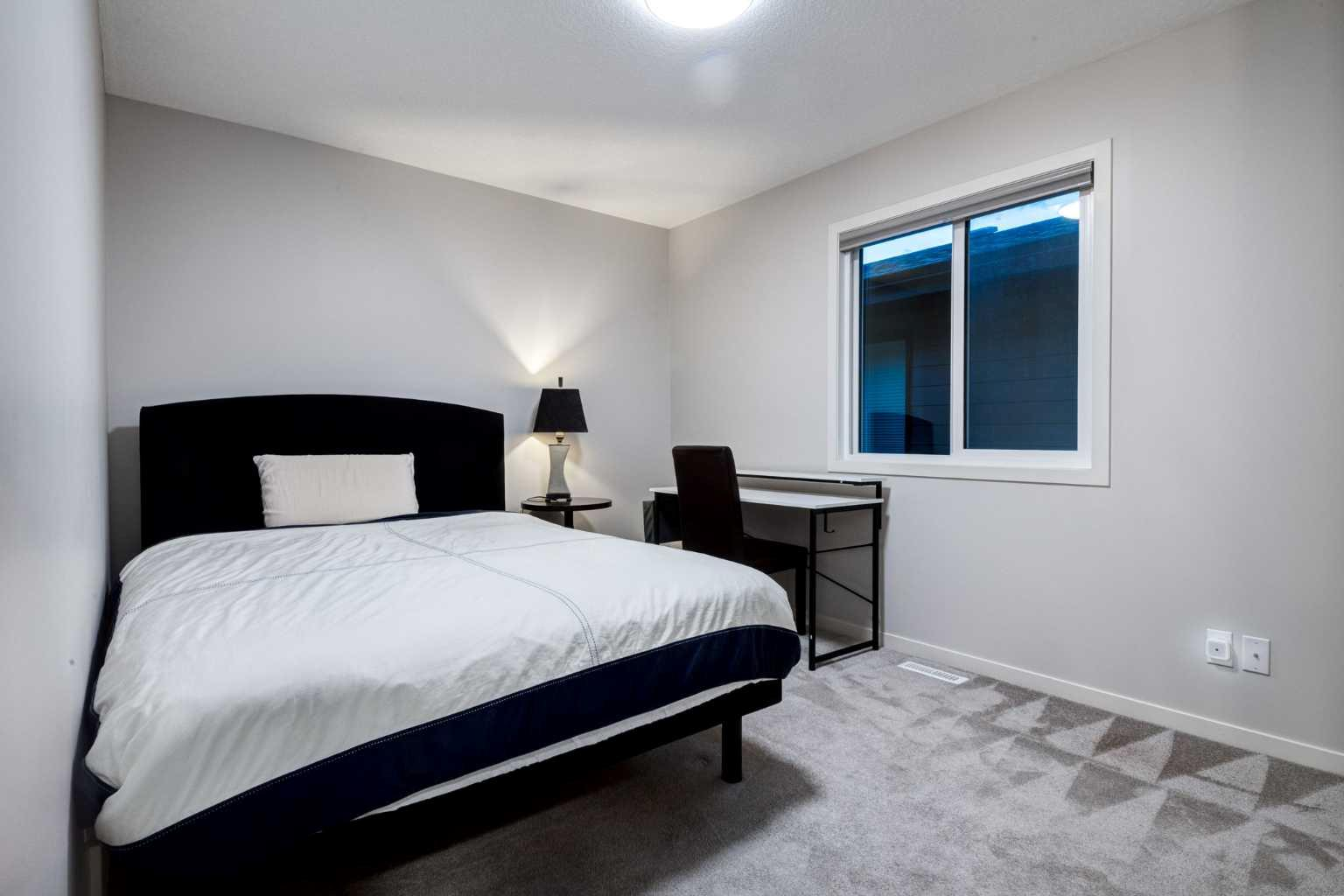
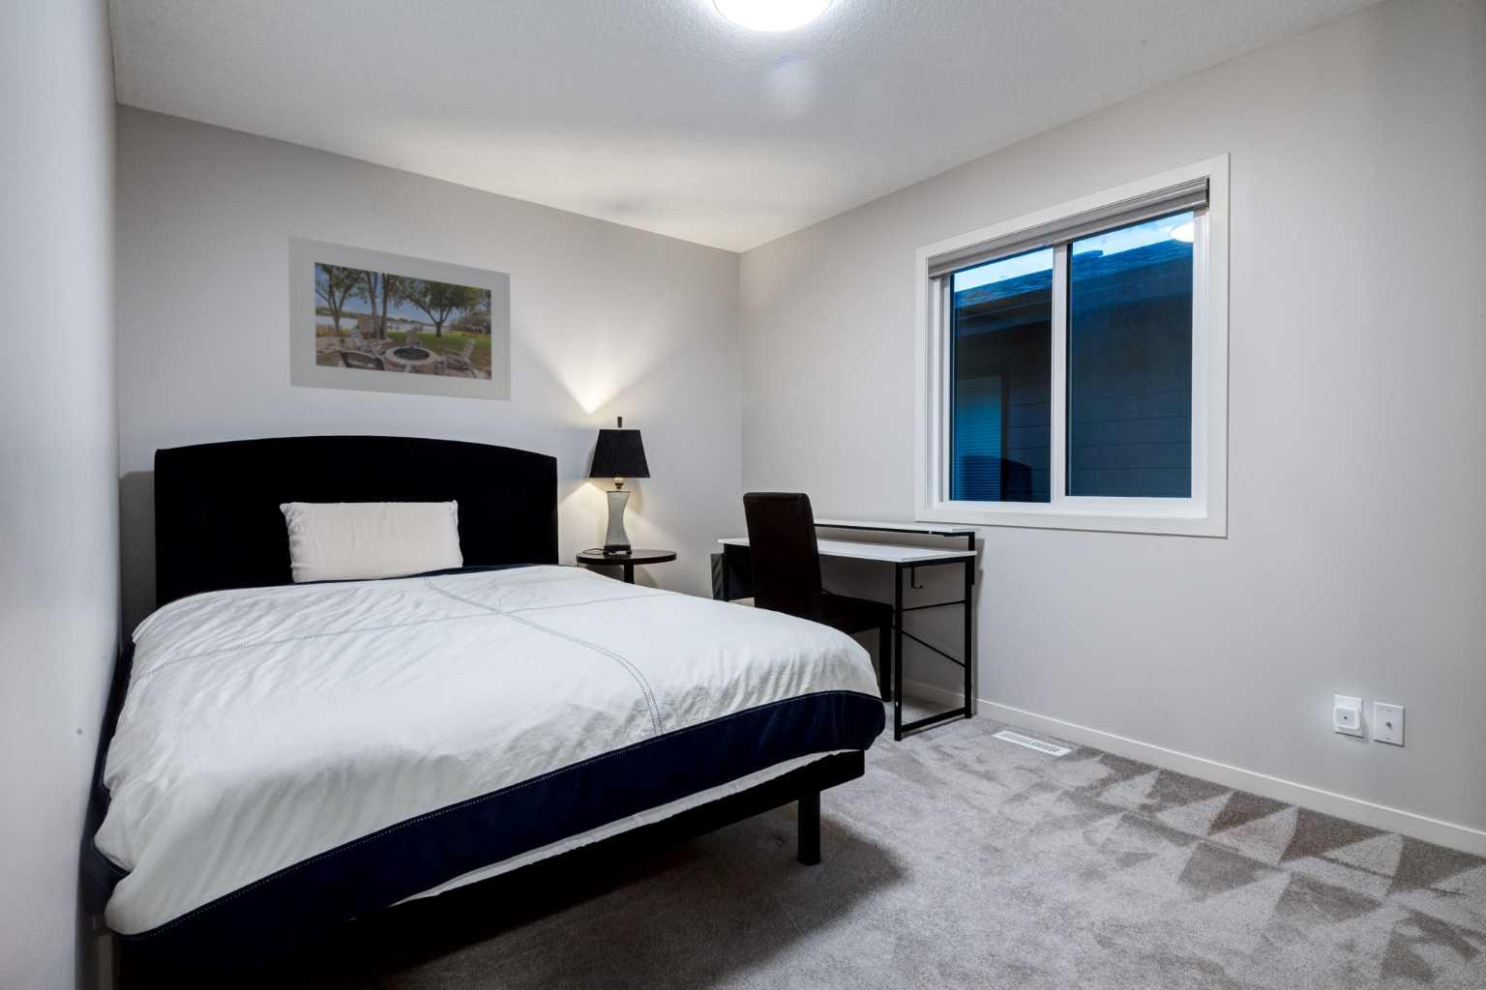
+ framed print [287,234,512,402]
